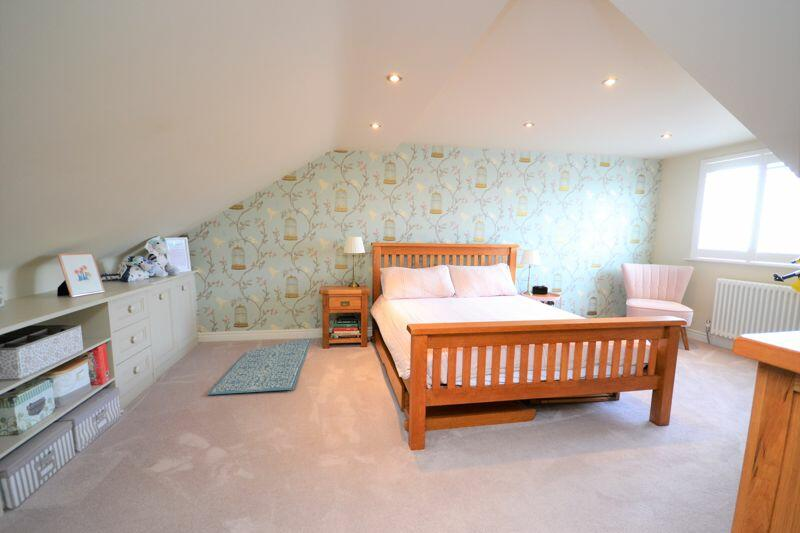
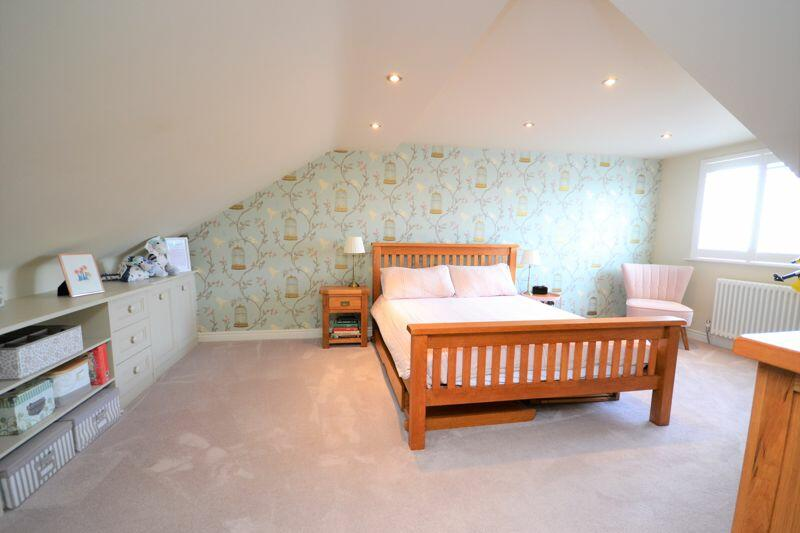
- rug [206,338,313,396]
